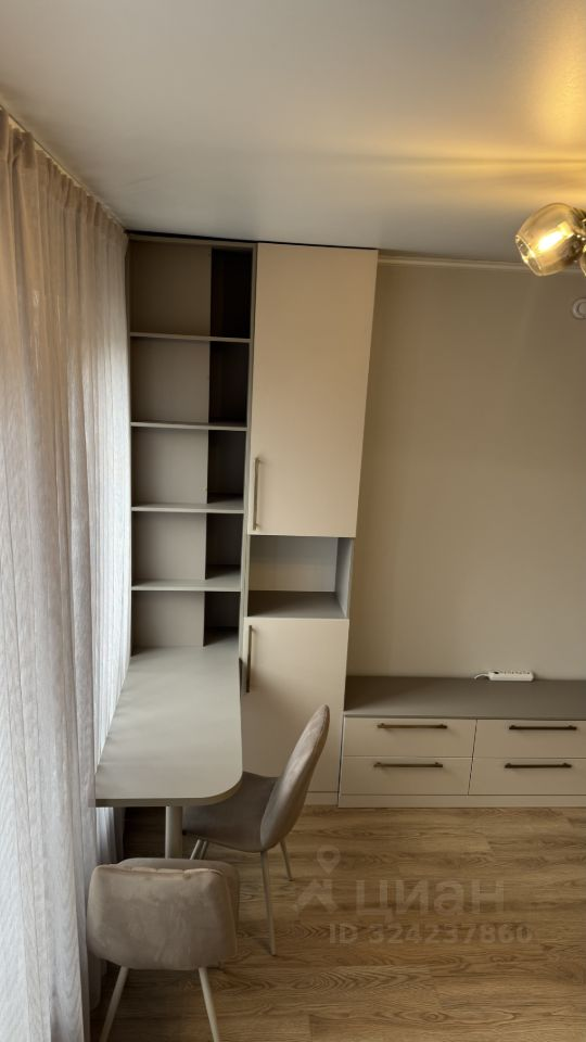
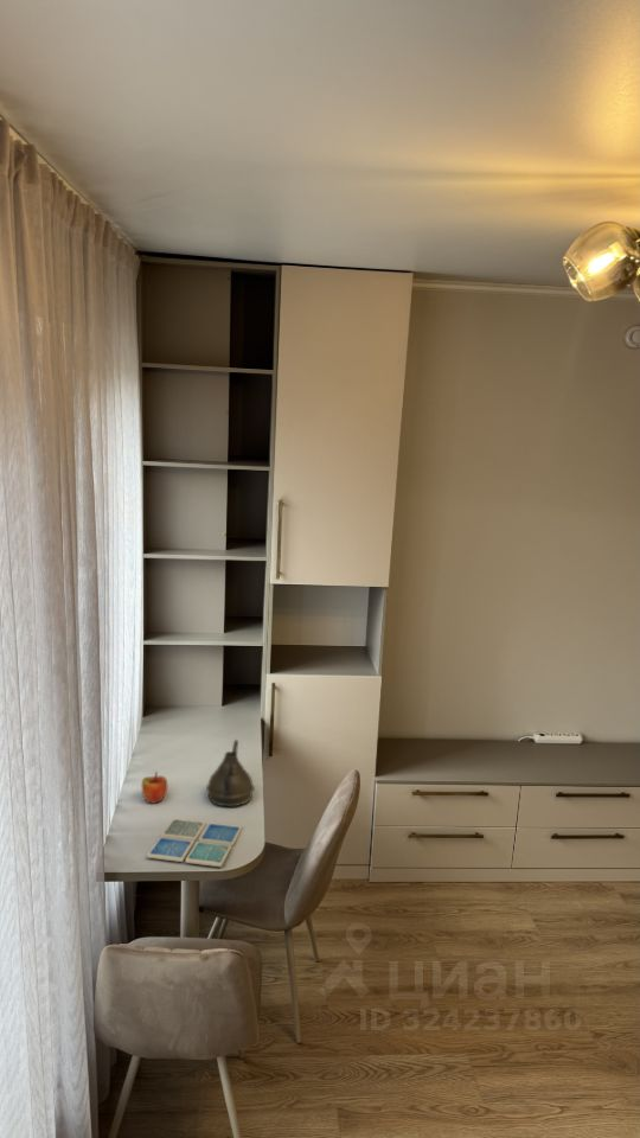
+ drink coaster [146,818,243,868]
+ apple [141,771,168,804]
+ teapot [205,739,256,807]
